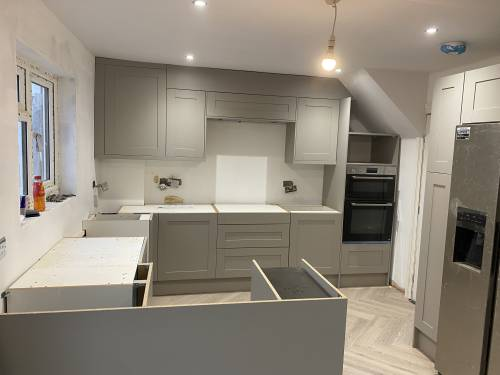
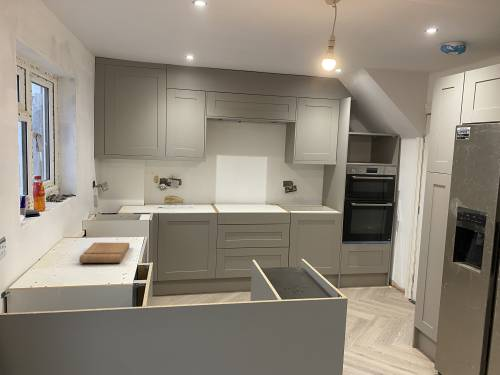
+ cutting board [79,242,130,264]
